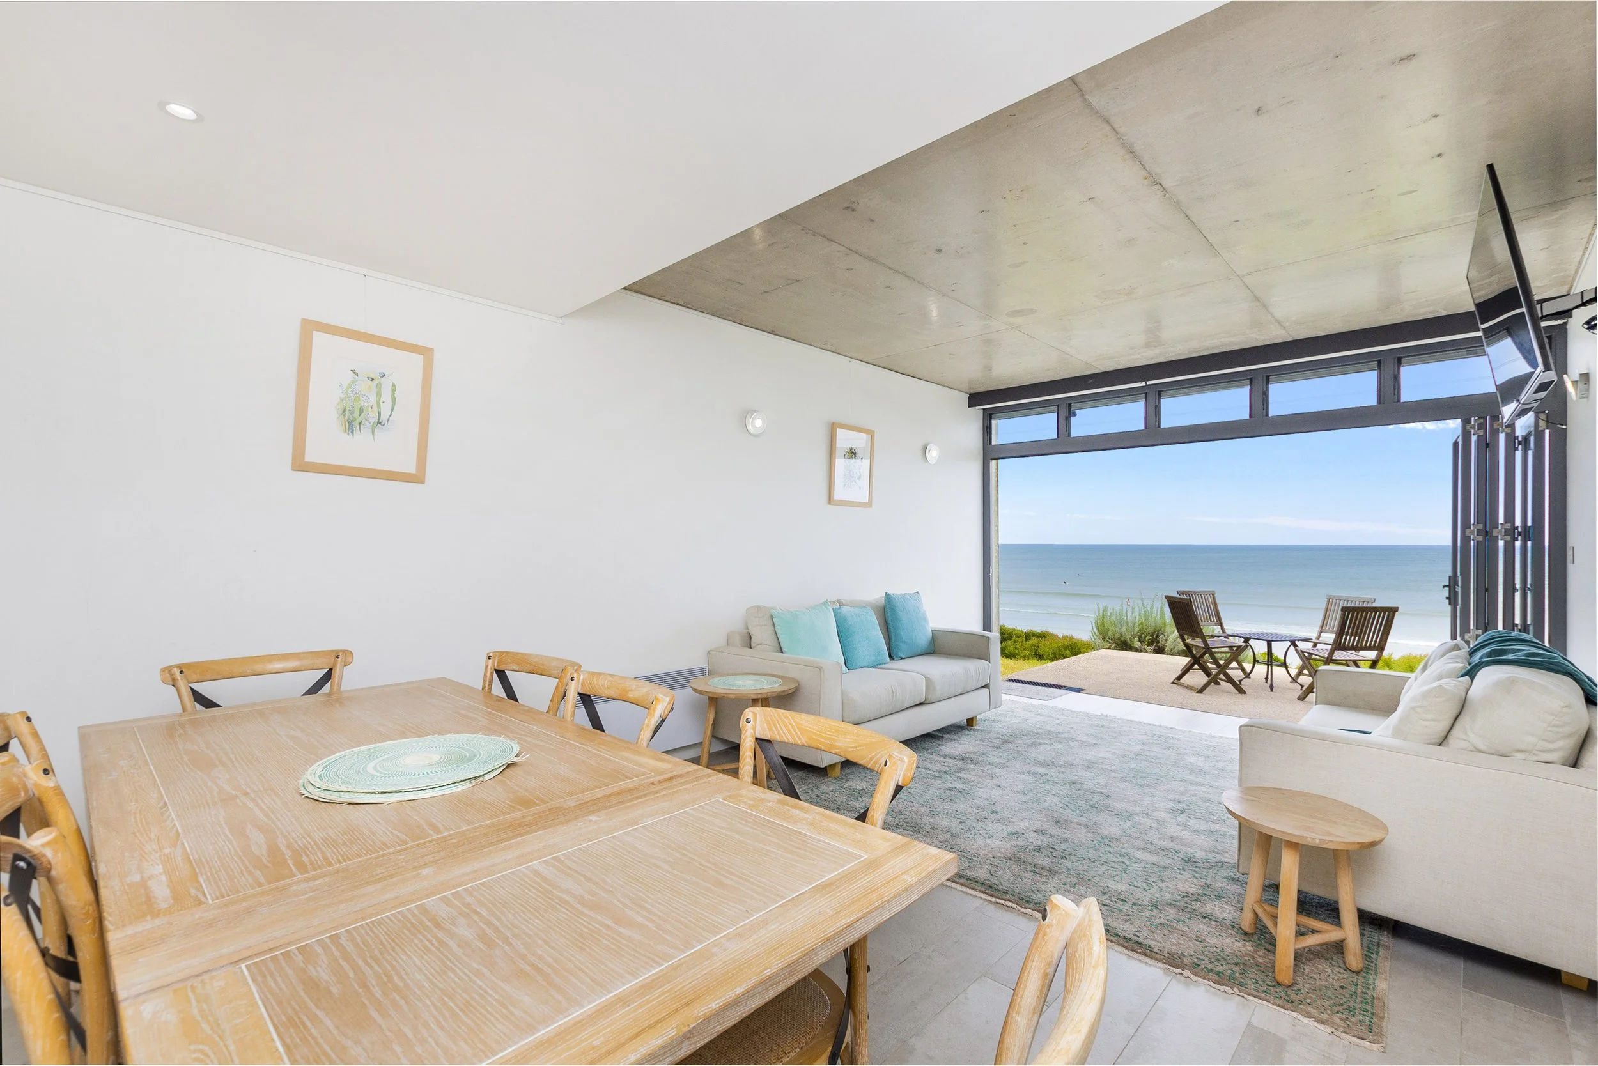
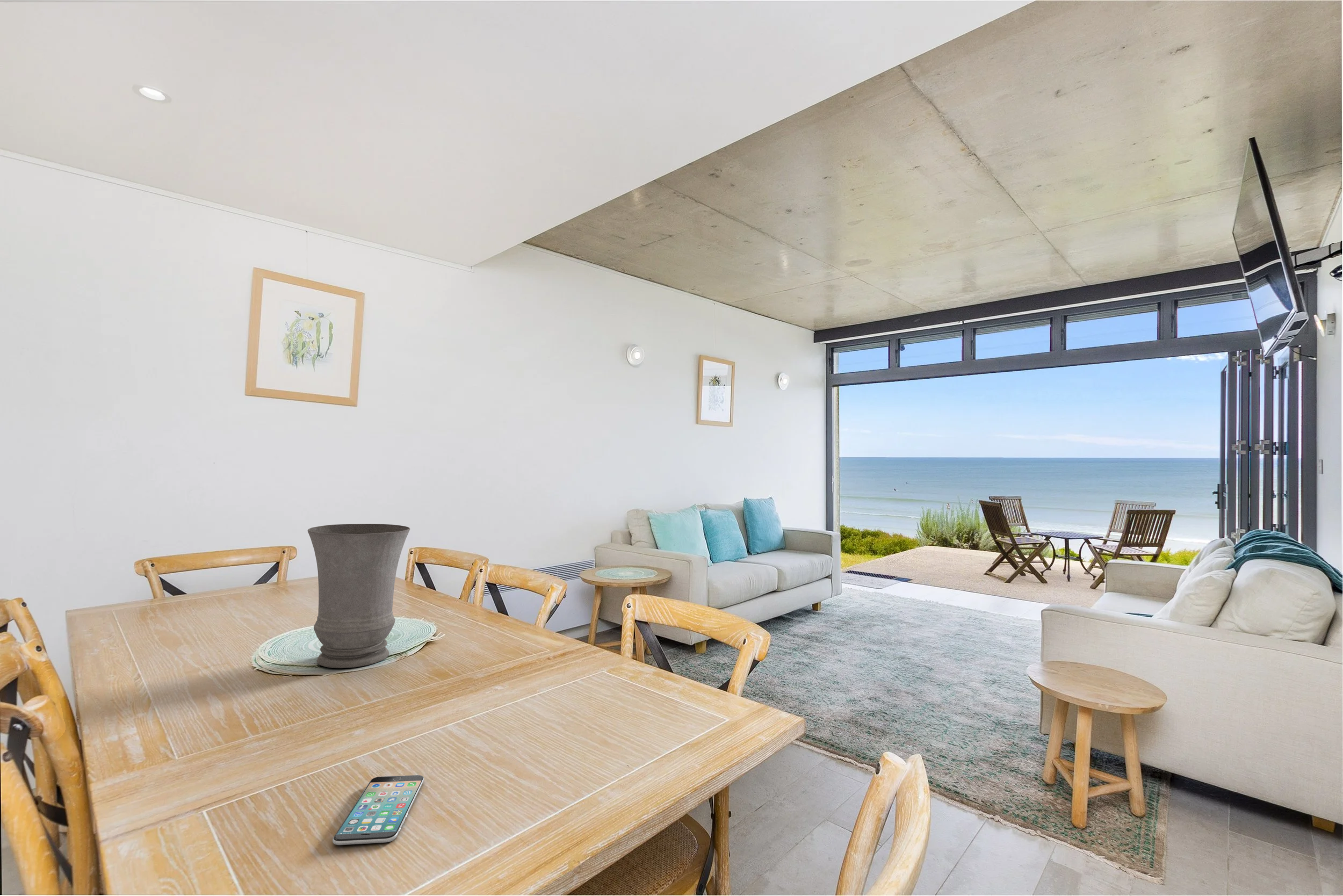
+ vase [307,523,410,669]
+ smartphone [332,775,424,846]
